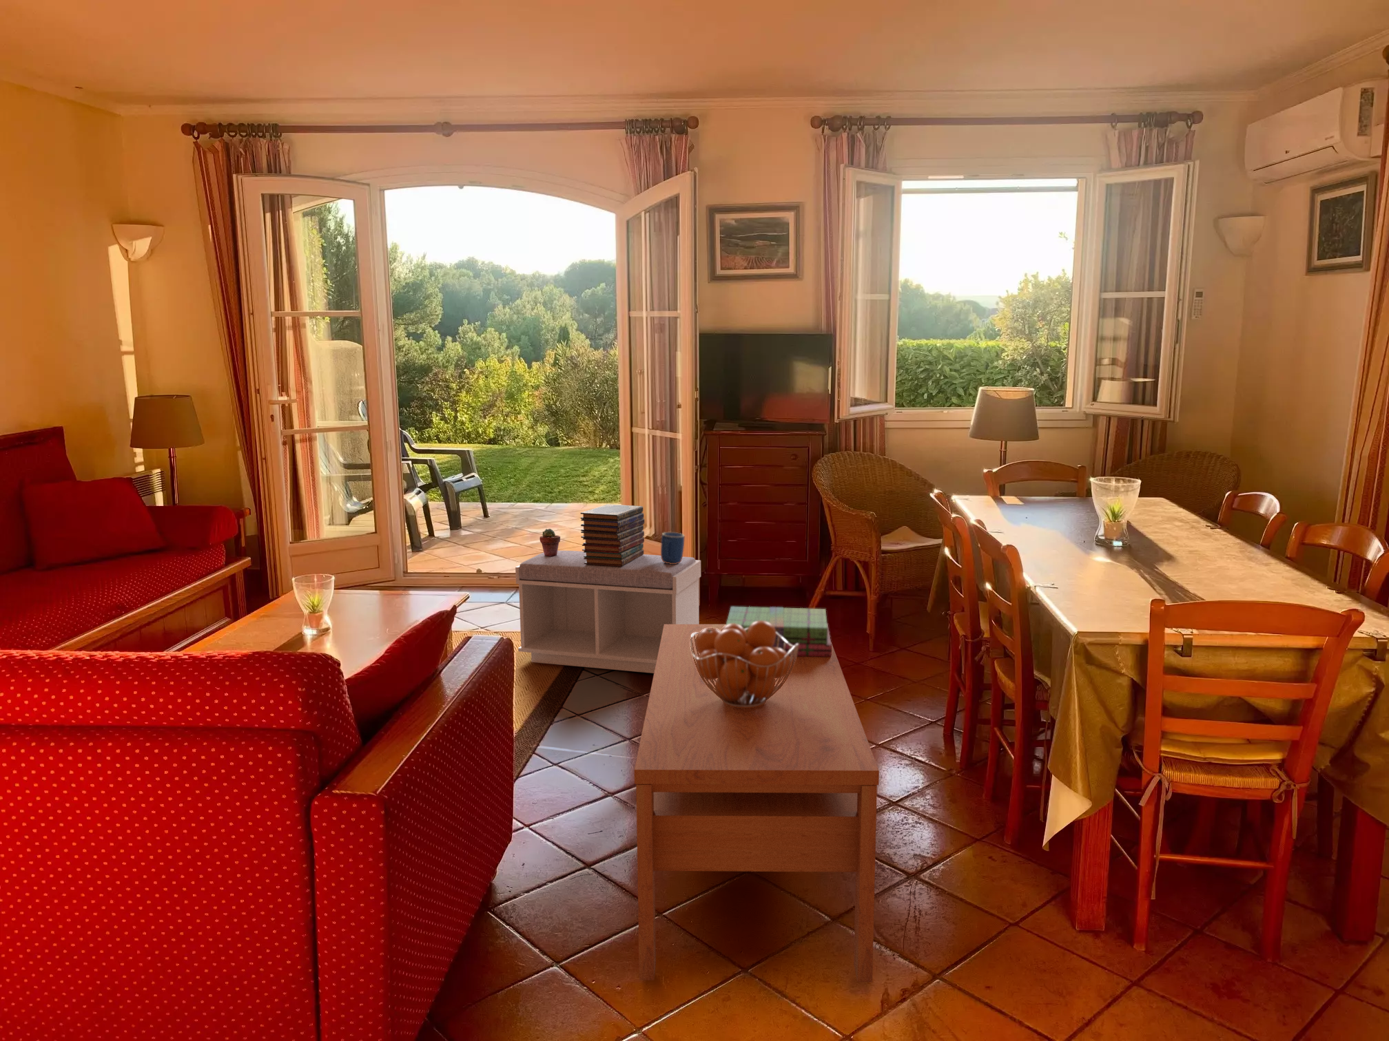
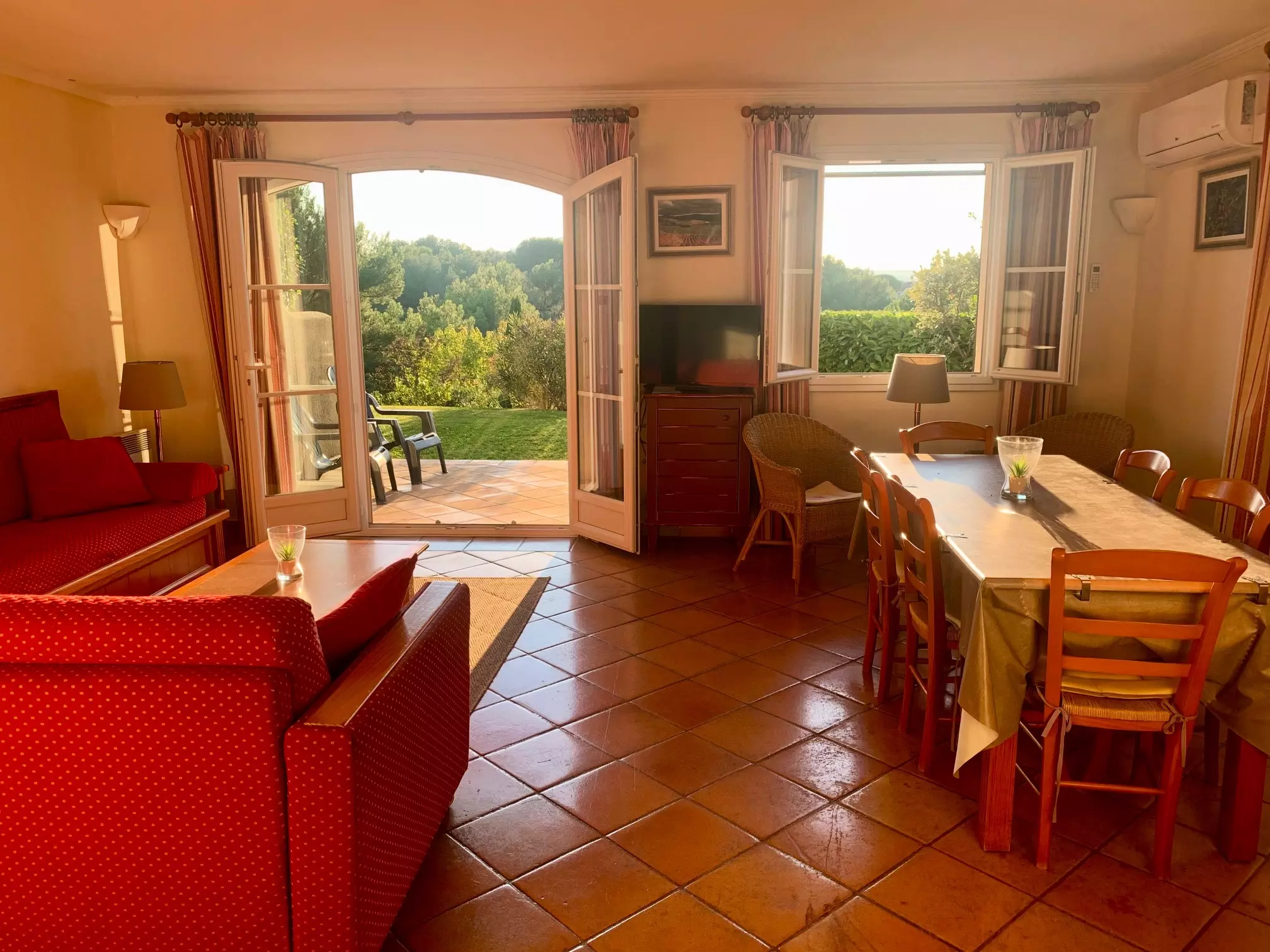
- potted succulent [539,528,561,557]
- bench [515,550,701,674]
- book stack [580,503,645,566]
- coffee table [634,623,879,983]
- mug [661,531,686,564]
- stack of books [725,606,831,657]
- fruit basket [690,621,799,707]
